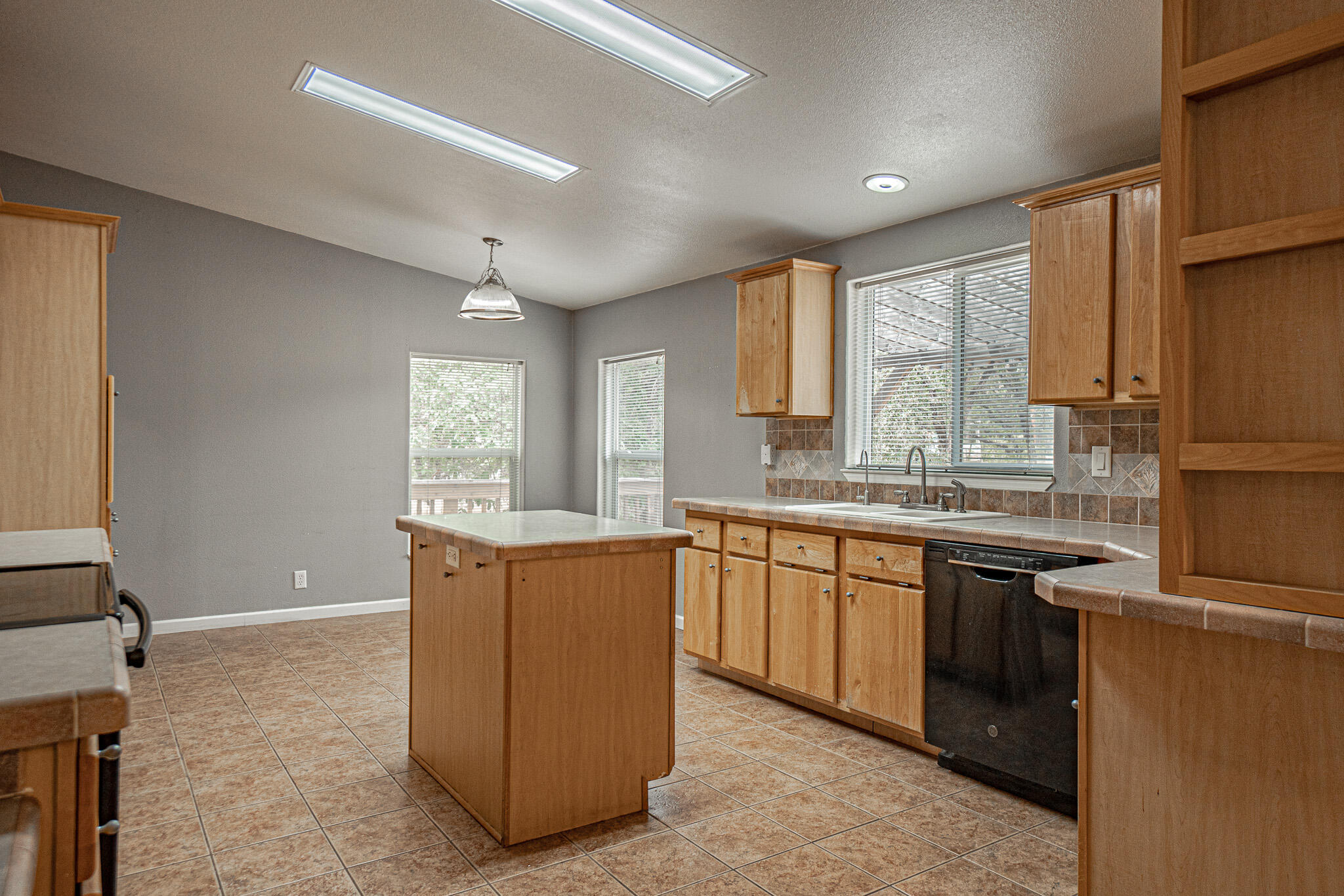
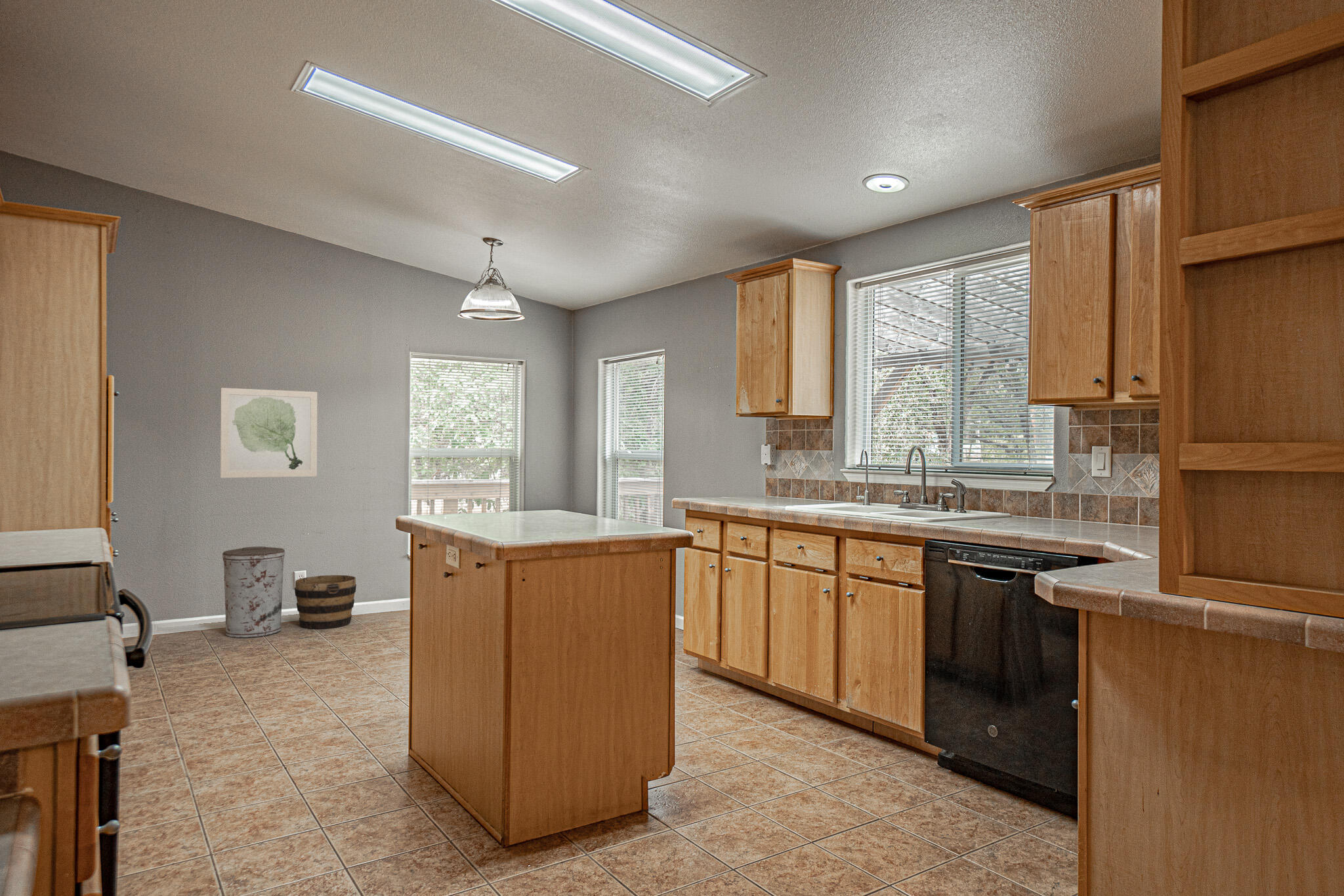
+ bucket [294,575,357,630]
+ trash can [222,546,285,638]
+ wall art [220,387,318,479]
